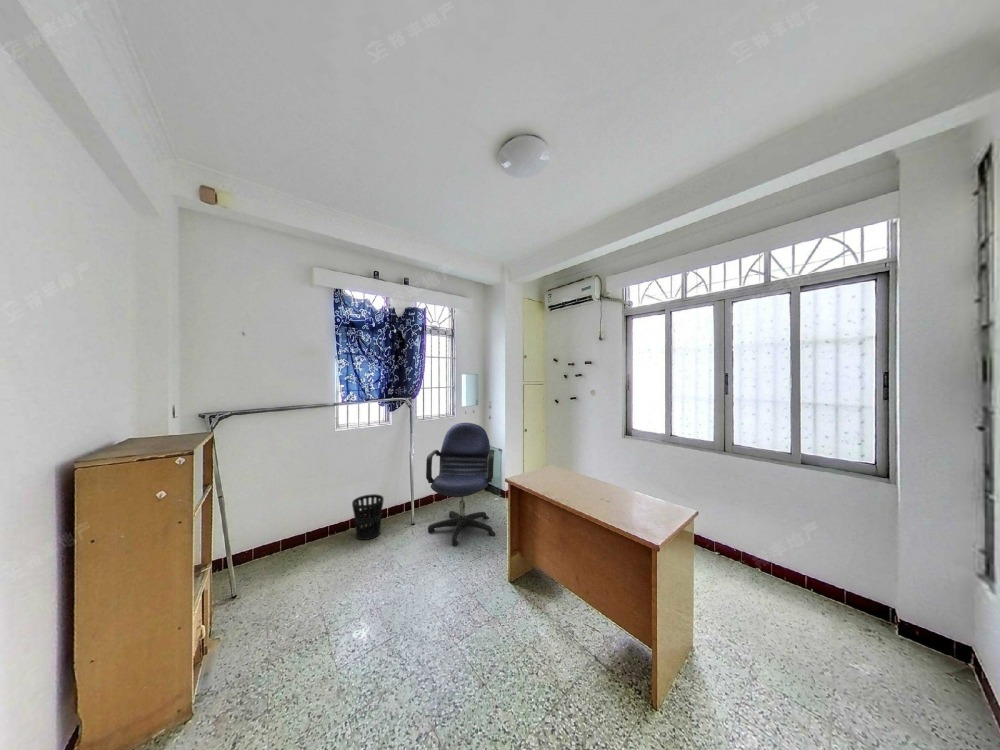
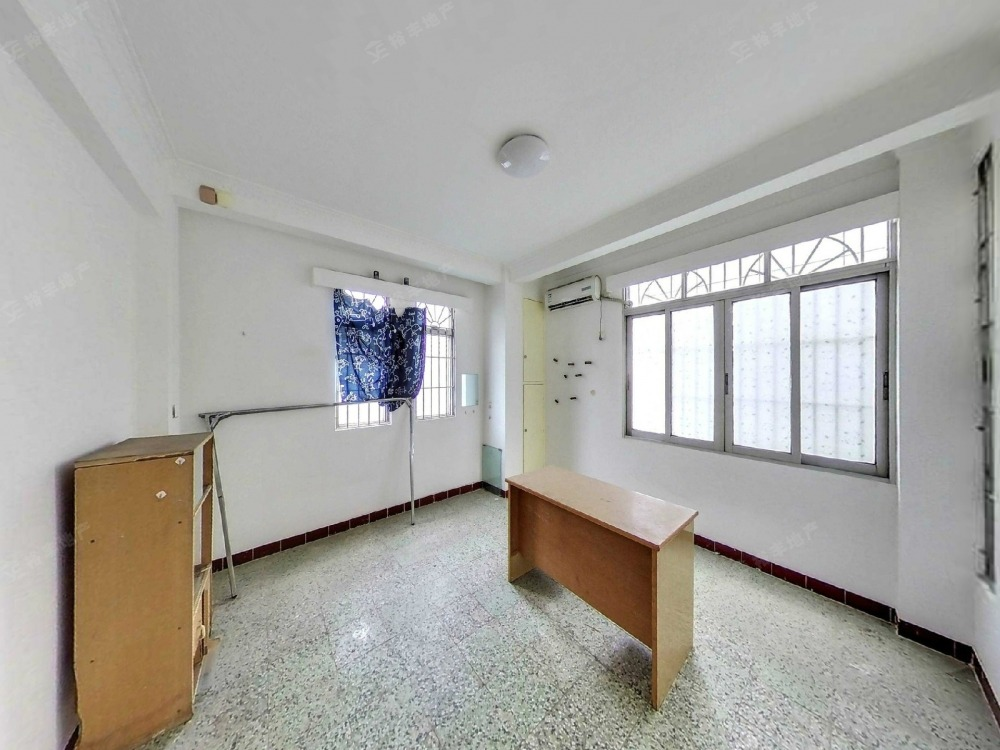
- wastebasket [351,493,385,541]
- office chair [425,422,496,547]
